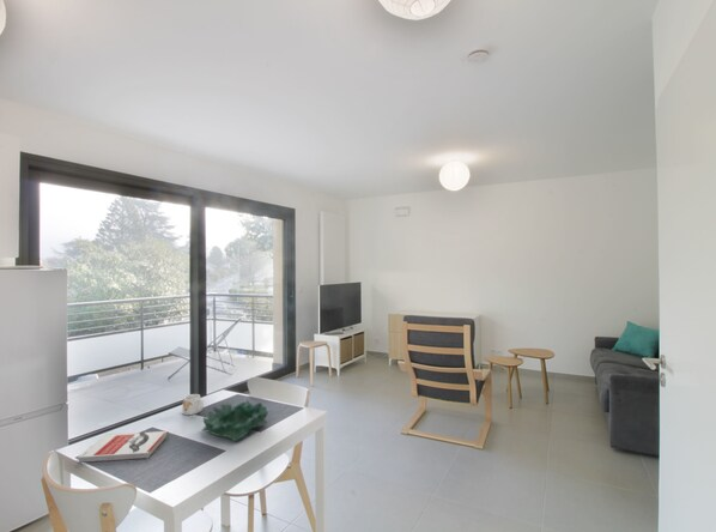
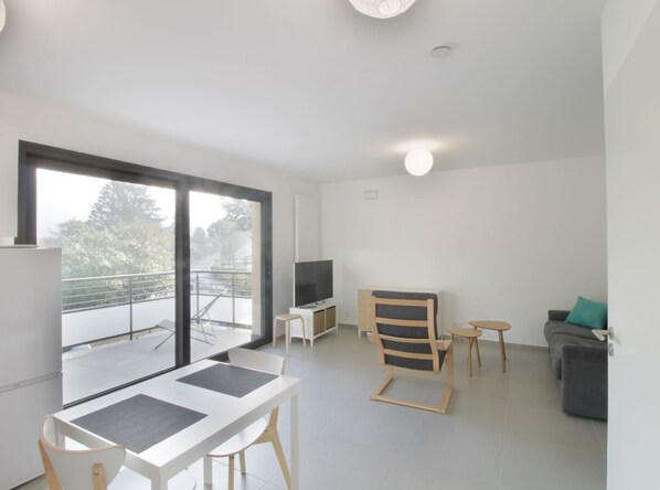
- decorative bowl [200,399,269,443]
- mug [181,393,205,416]
- book [77,430,169,464]
